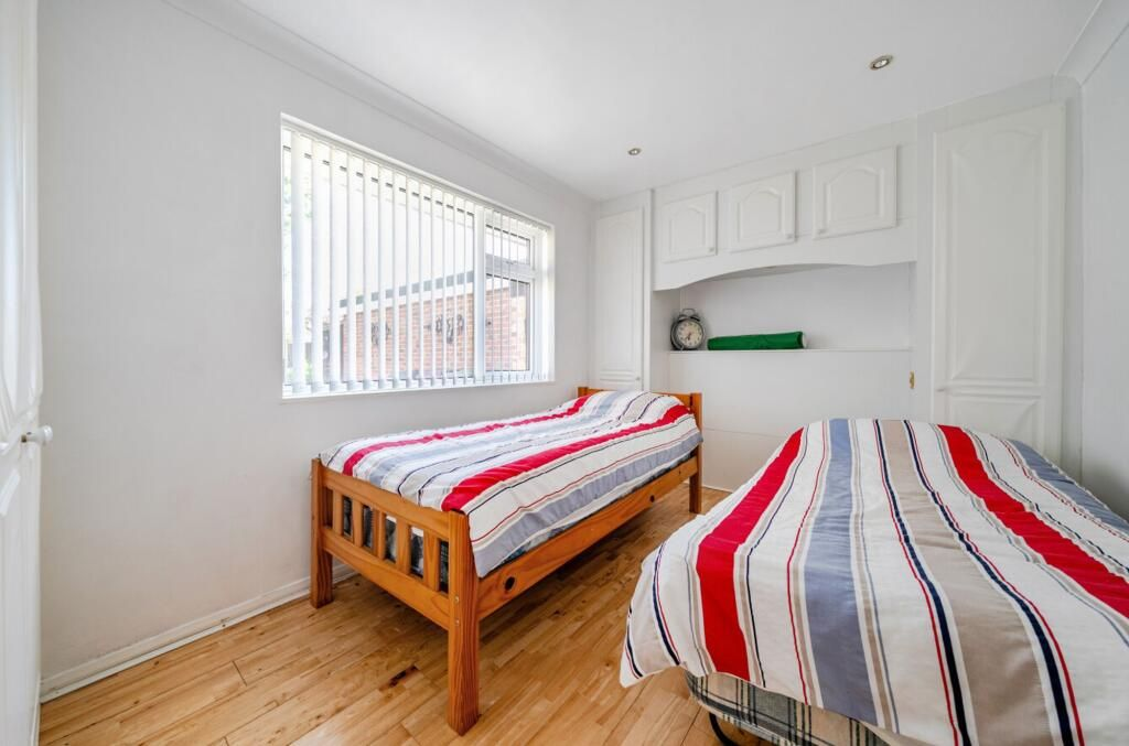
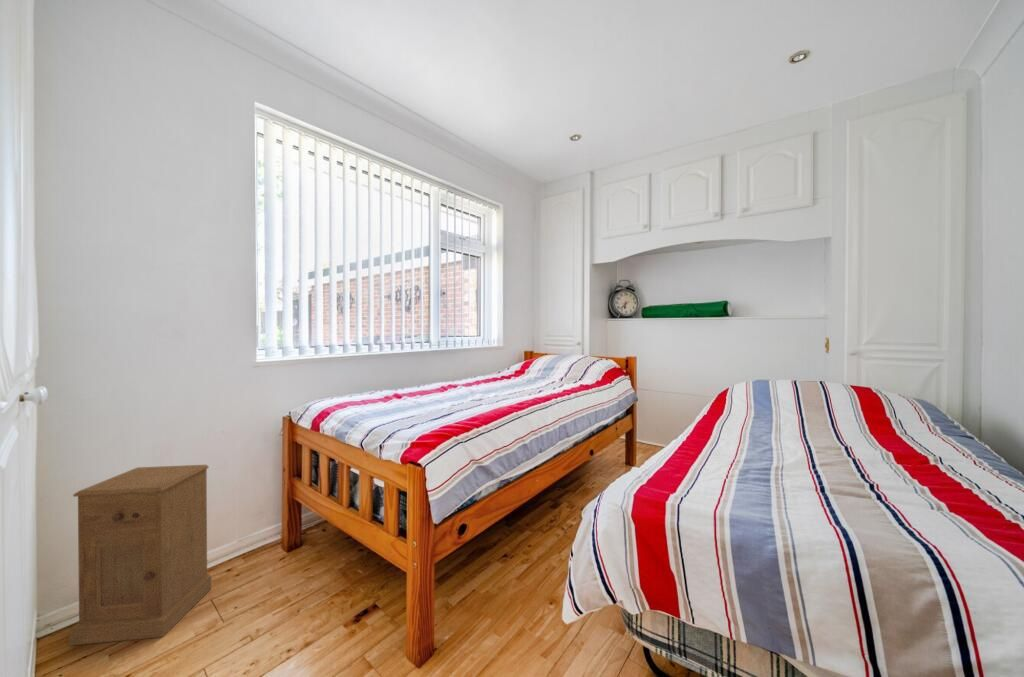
+ nightstand [68,464,212,647]
